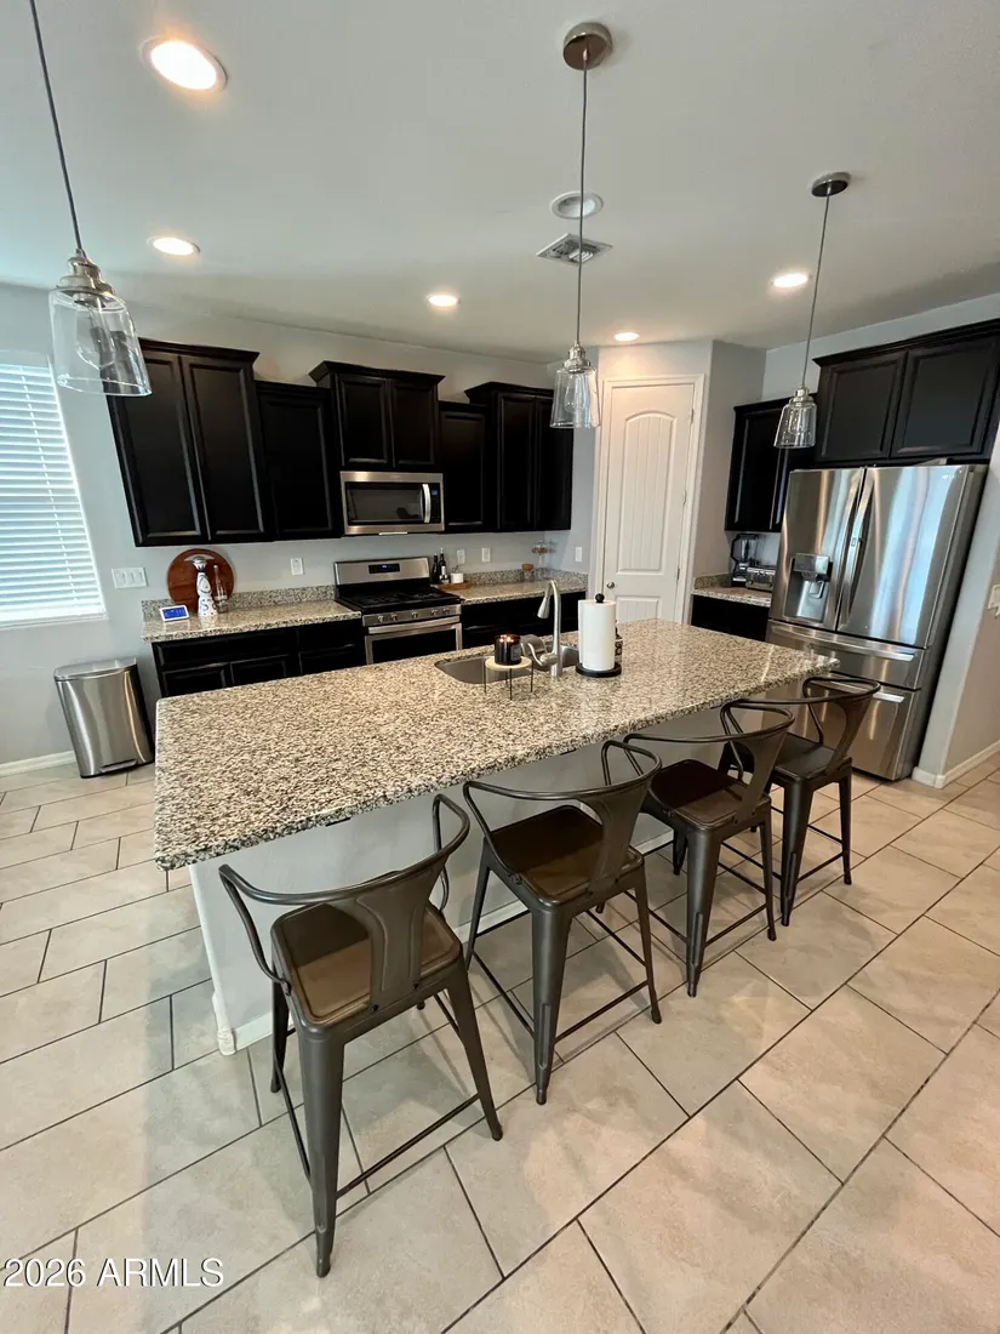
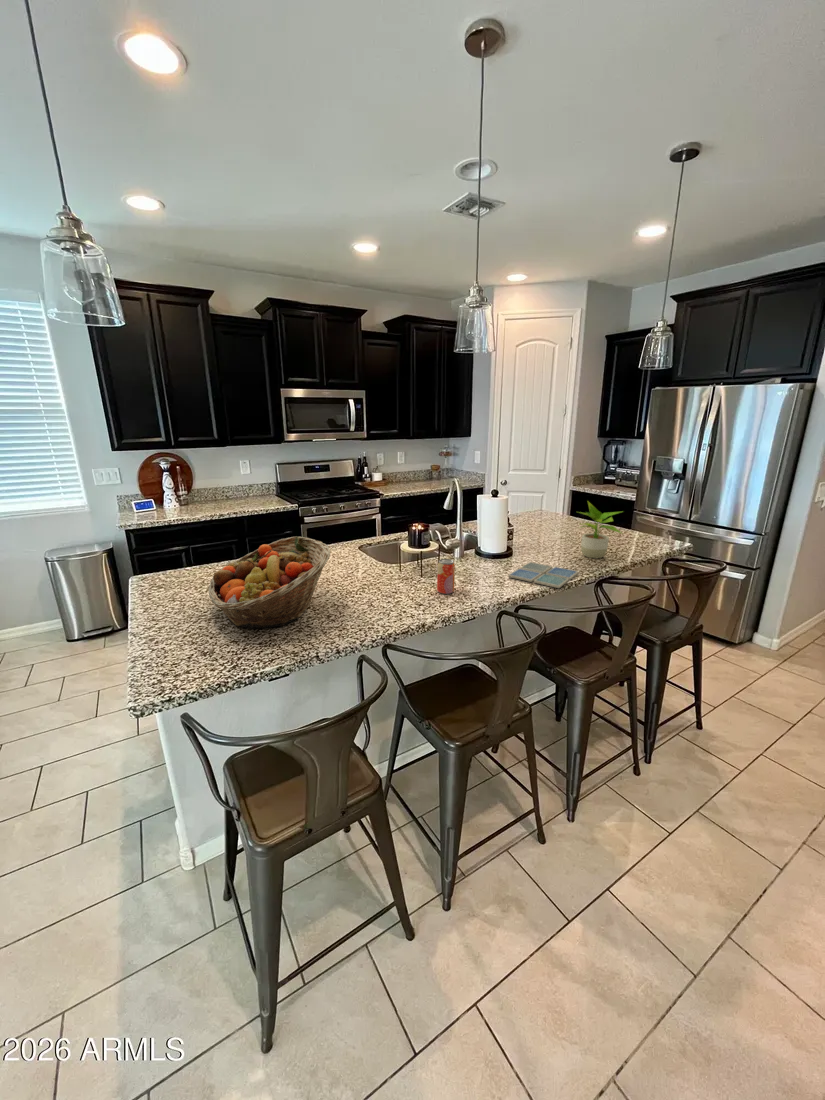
+ drink coaster [507,561,580,589]
+ fruit basket [208,535,331,629]
+ potted plant [577,499,625,559]
+ beverage can [436,558,456,595]
